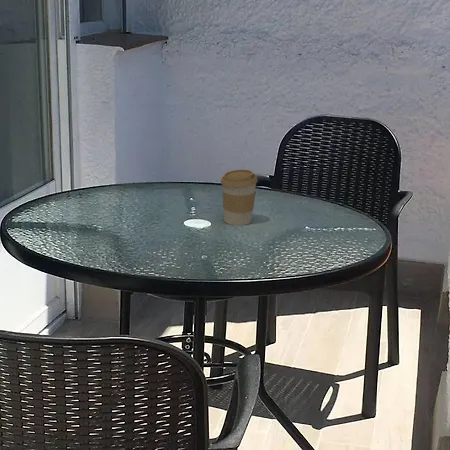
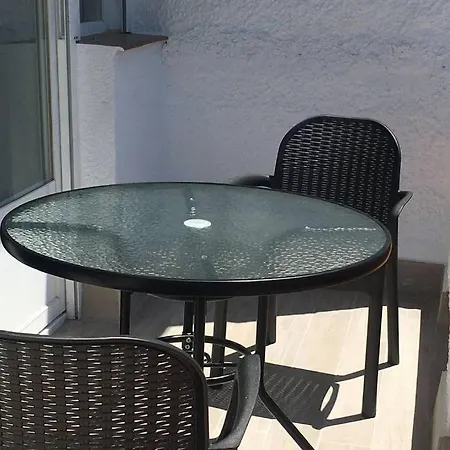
- coffee cup [220,169,259,226]
